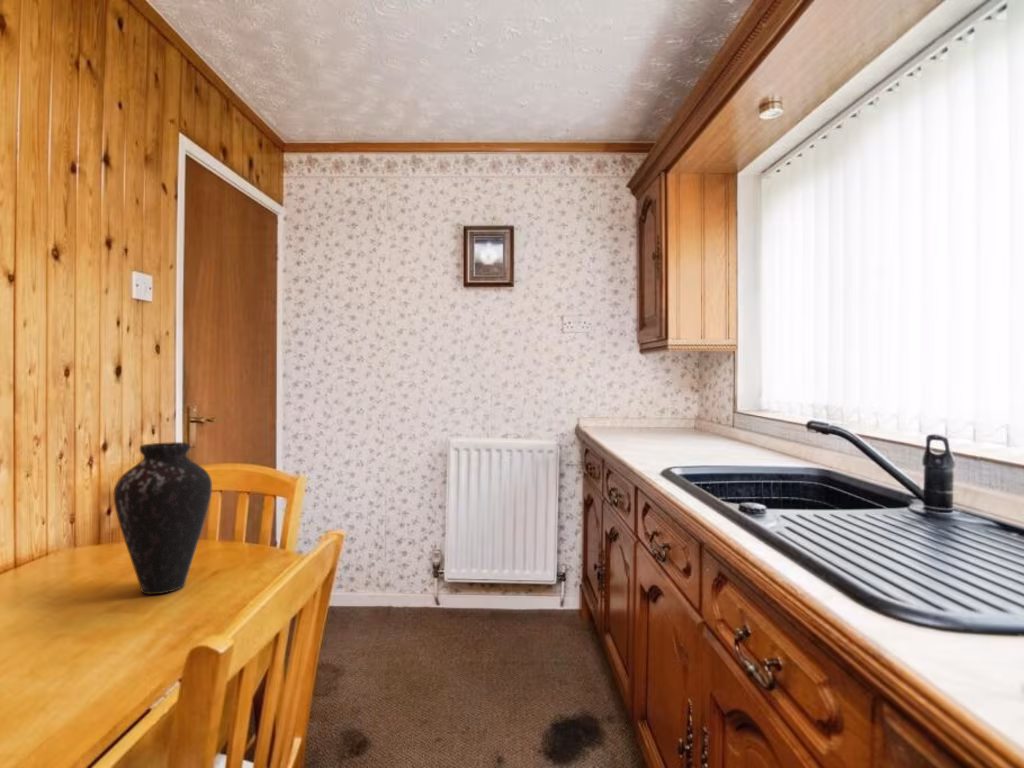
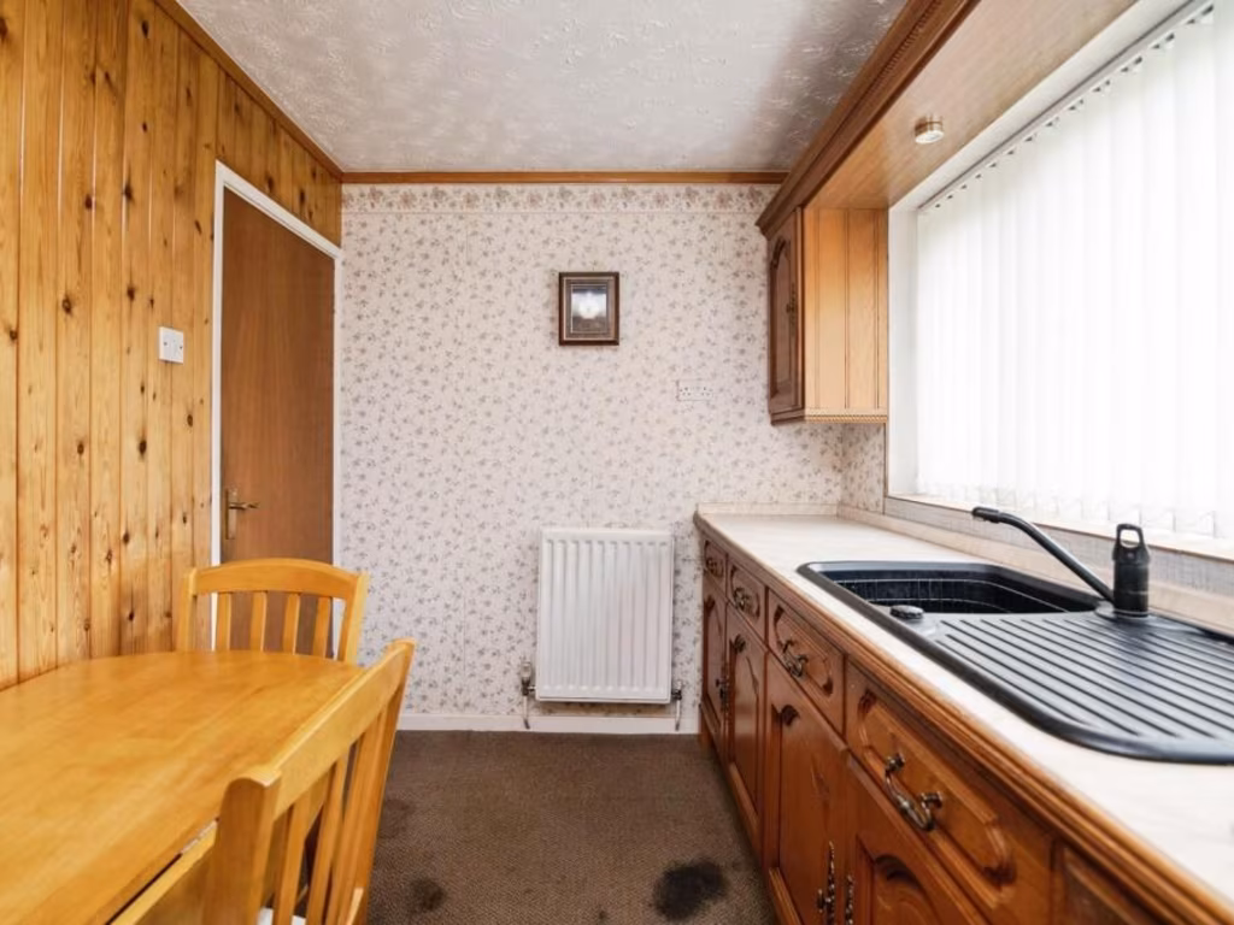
- vase [113,441,213,596]
